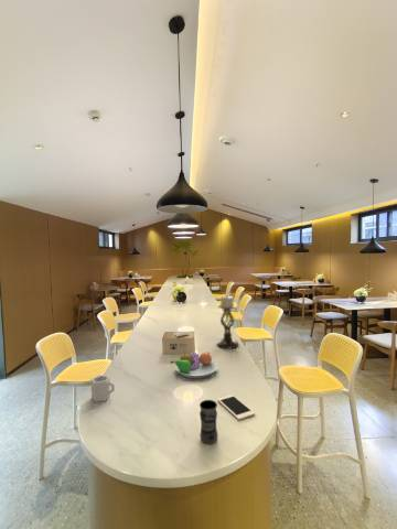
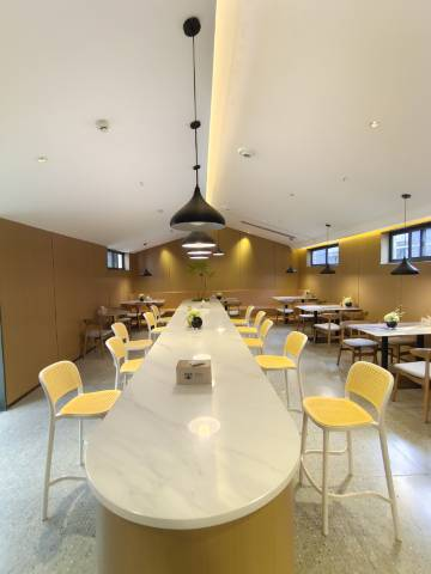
- cup [90,374,116,403]
- fruit bowl [170,350,218,379]
- jar [198,399,218,445]
- cell phone [216,393,256,421]
- candle holder [216,293,239,349]
